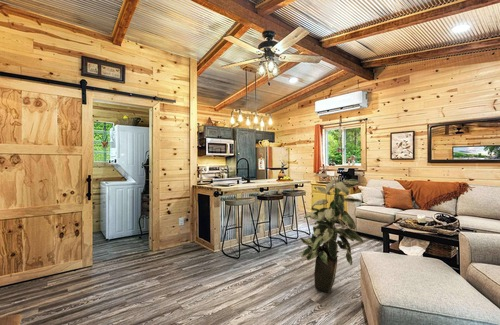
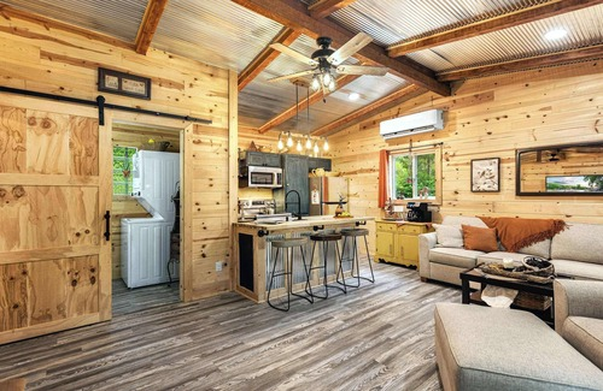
- indoor plant [299,172,364,294]
